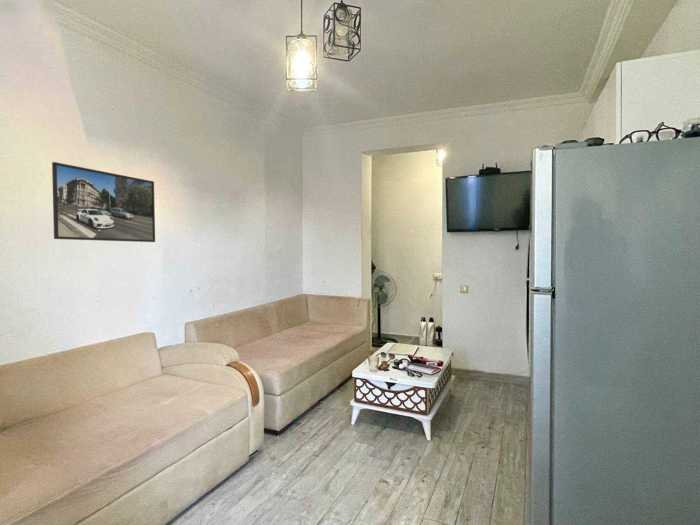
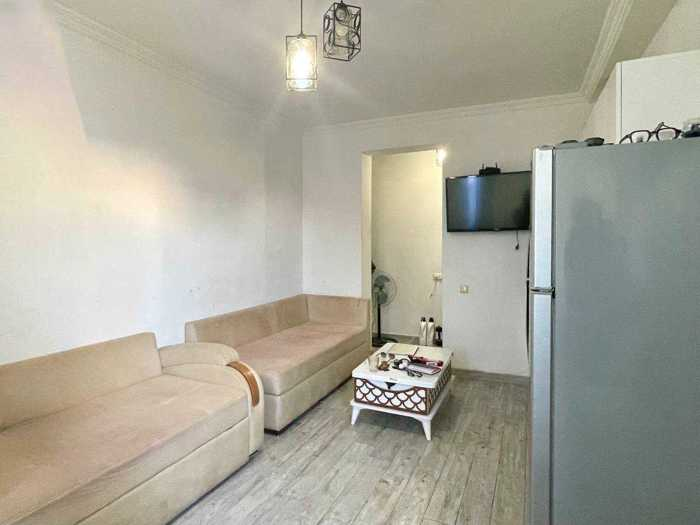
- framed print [51,161,156,243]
